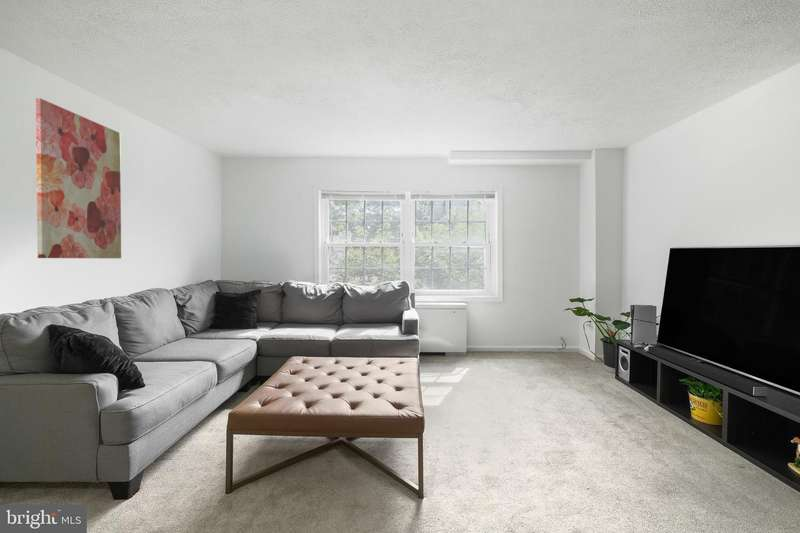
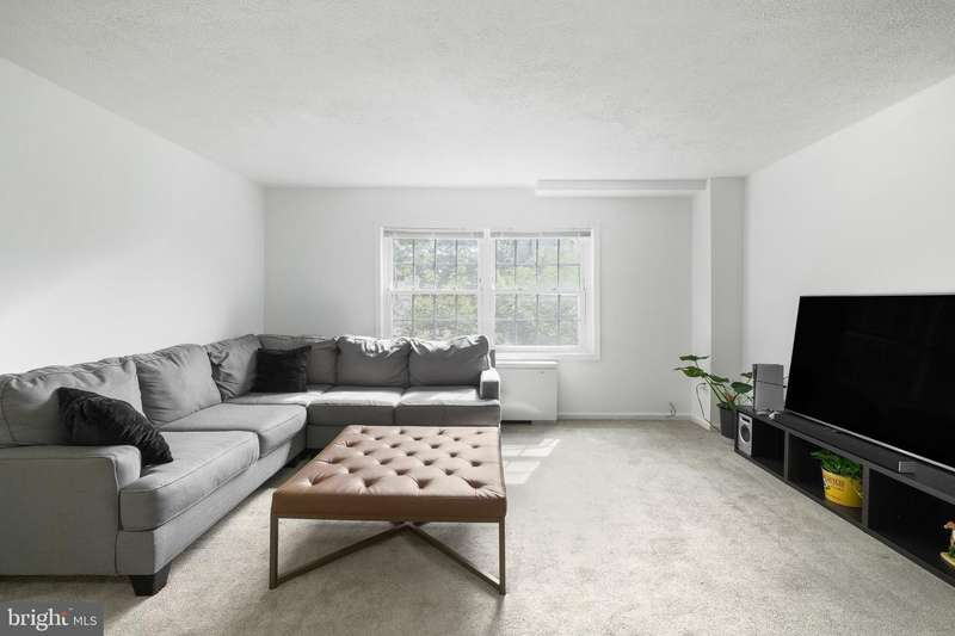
- wall art [35,97,122,259]
